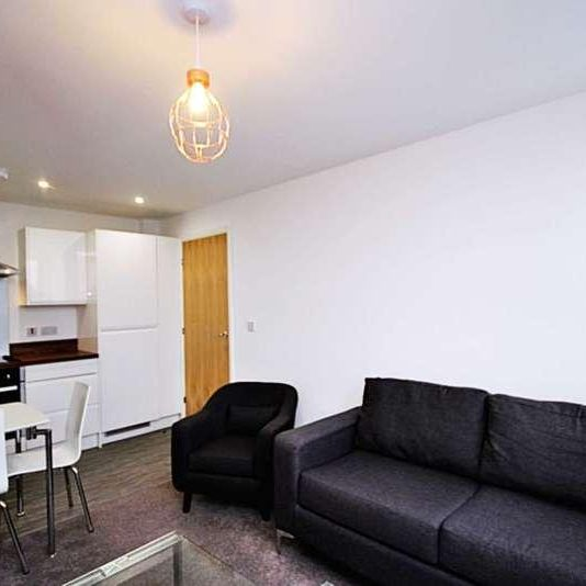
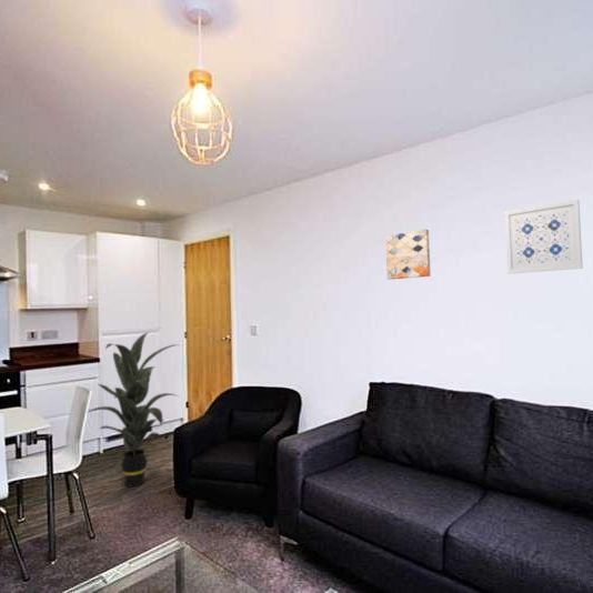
+ wall art [503,199,584,275]
+ indoor plant [87,331,179,488]
+ wall art [384,229,432,281]
